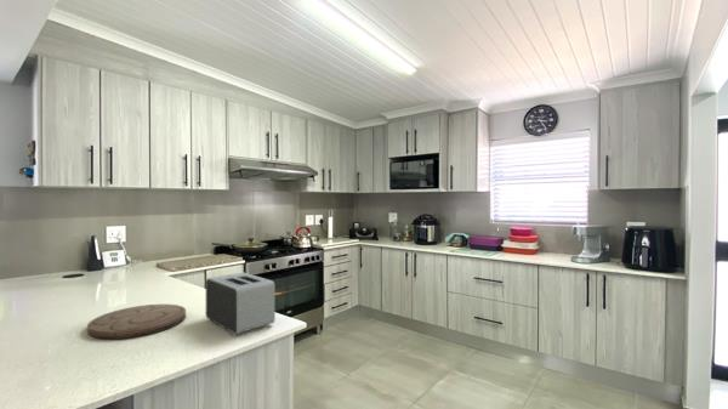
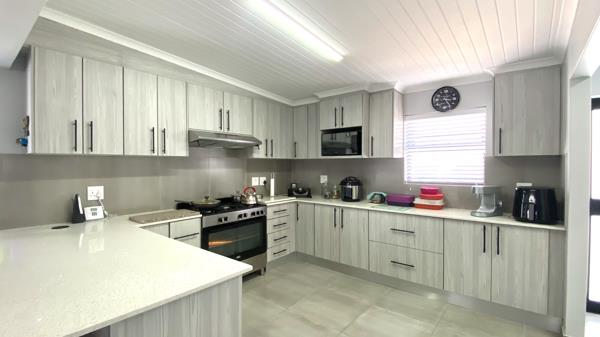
- toaster [205,272,277,335]
- cutting board [86,303,187,340]
